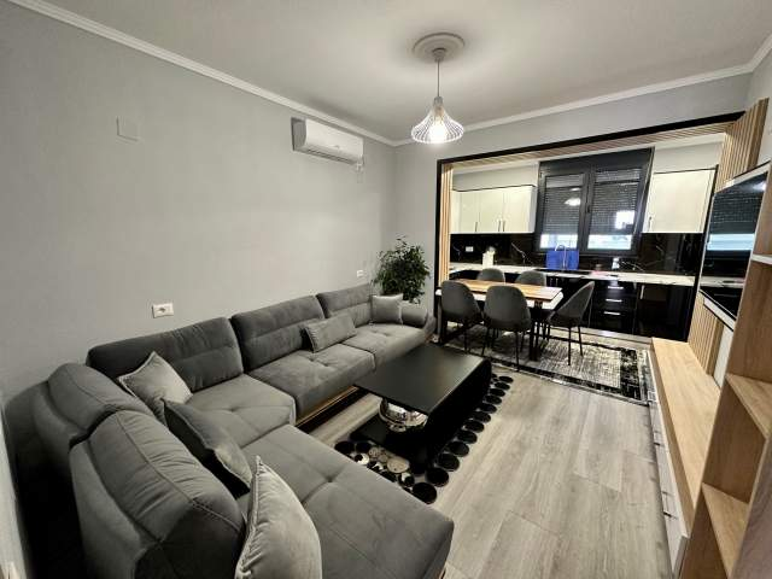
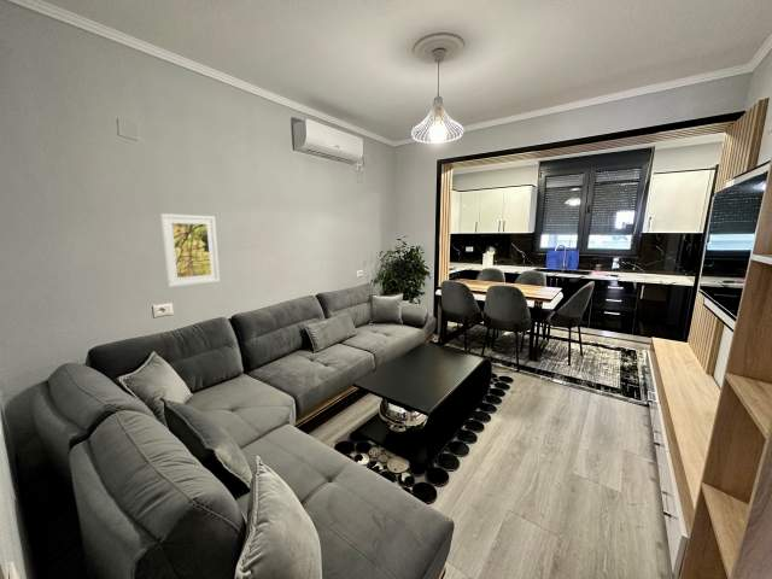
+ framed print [159,212,221,288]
